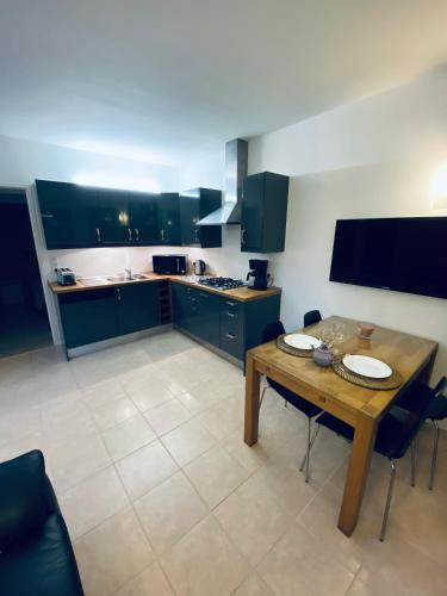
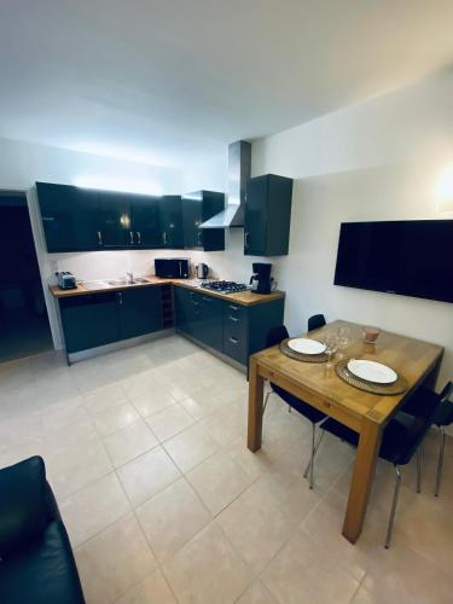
- teapot [309,343,340,367]
